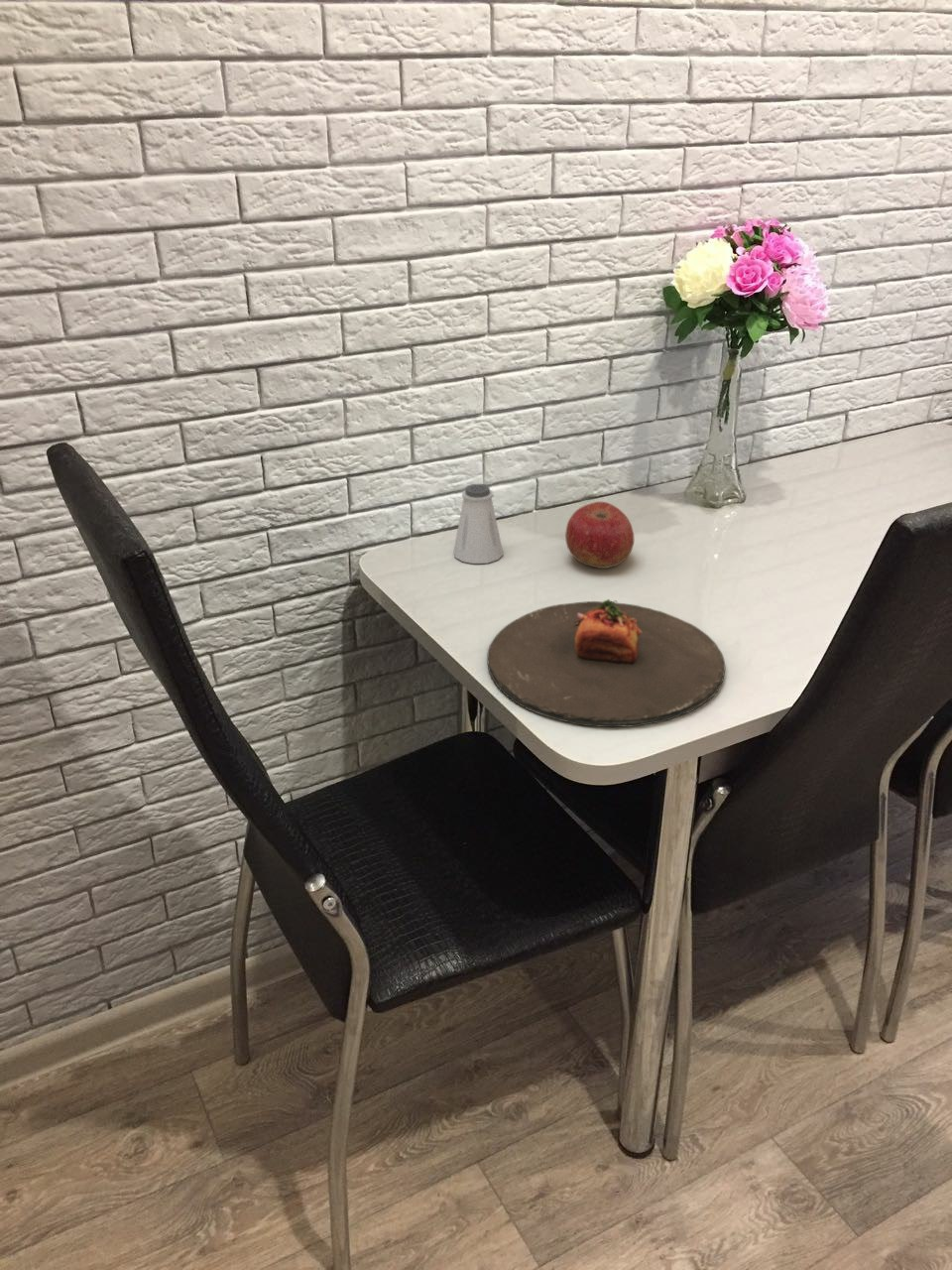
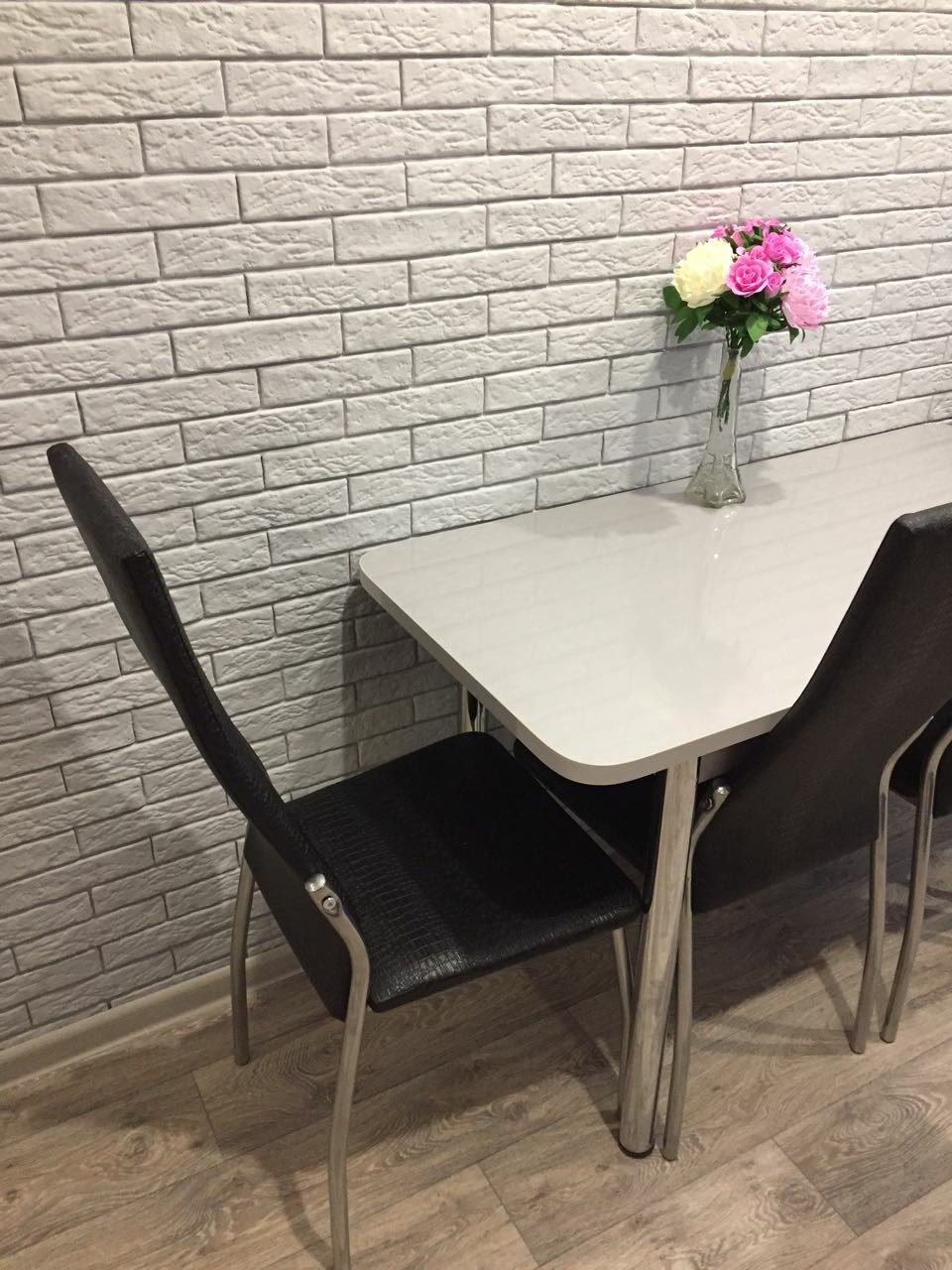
- saltshaker [453,483,505,565]
- plate [486,598,726,728]
- apple [564,501,635,570]
